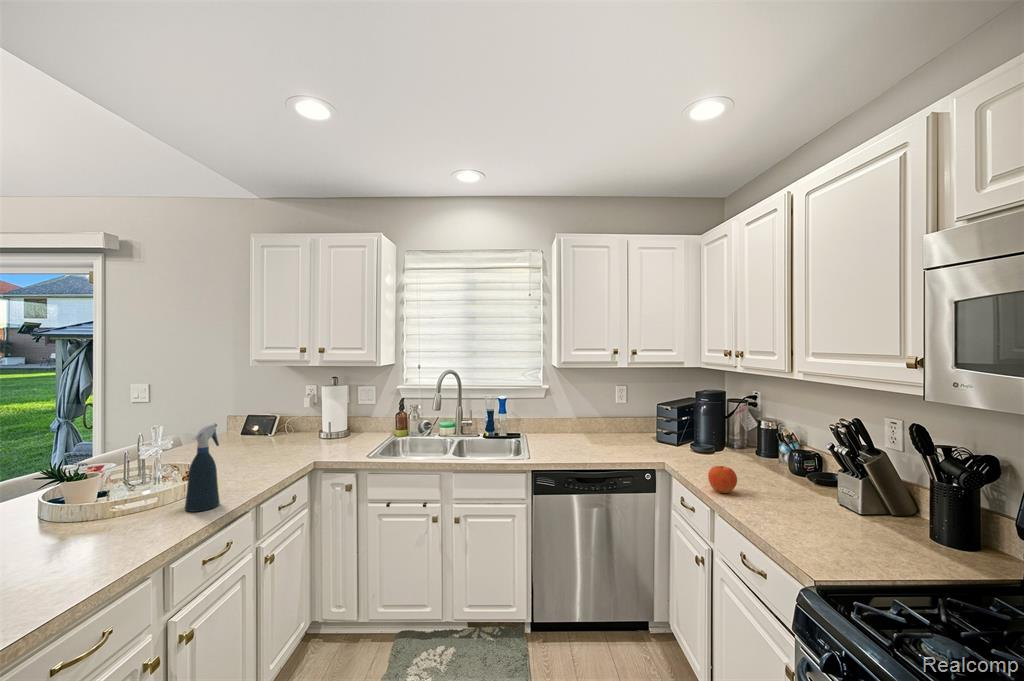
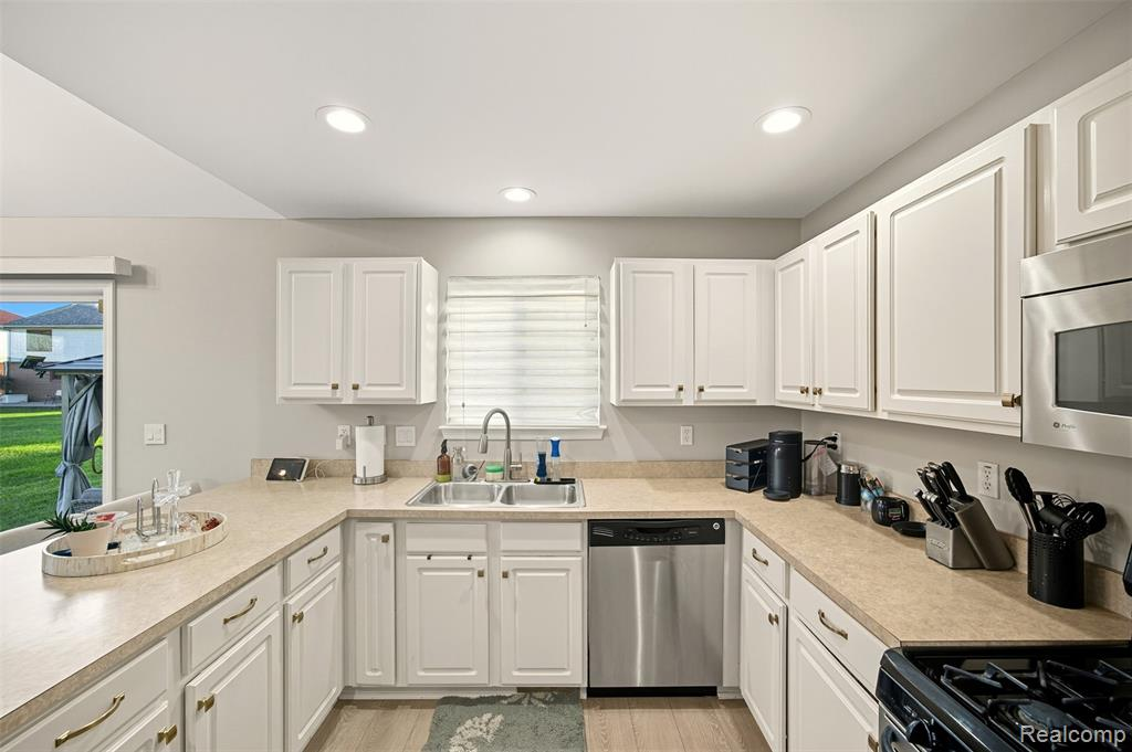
- spray bottle [184,423,221,513]
- fruit [707,465,738,494]
